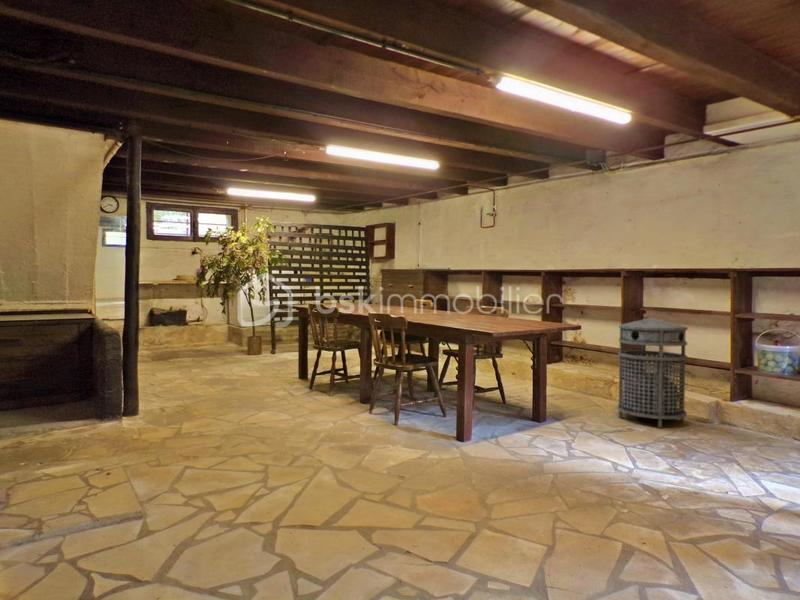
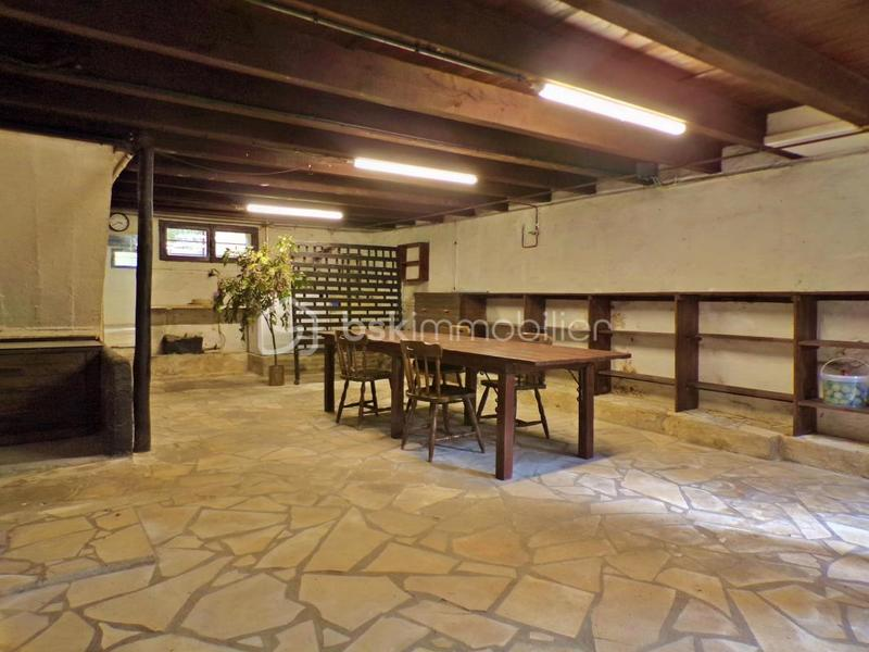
- trash can [617,316,689,428]
